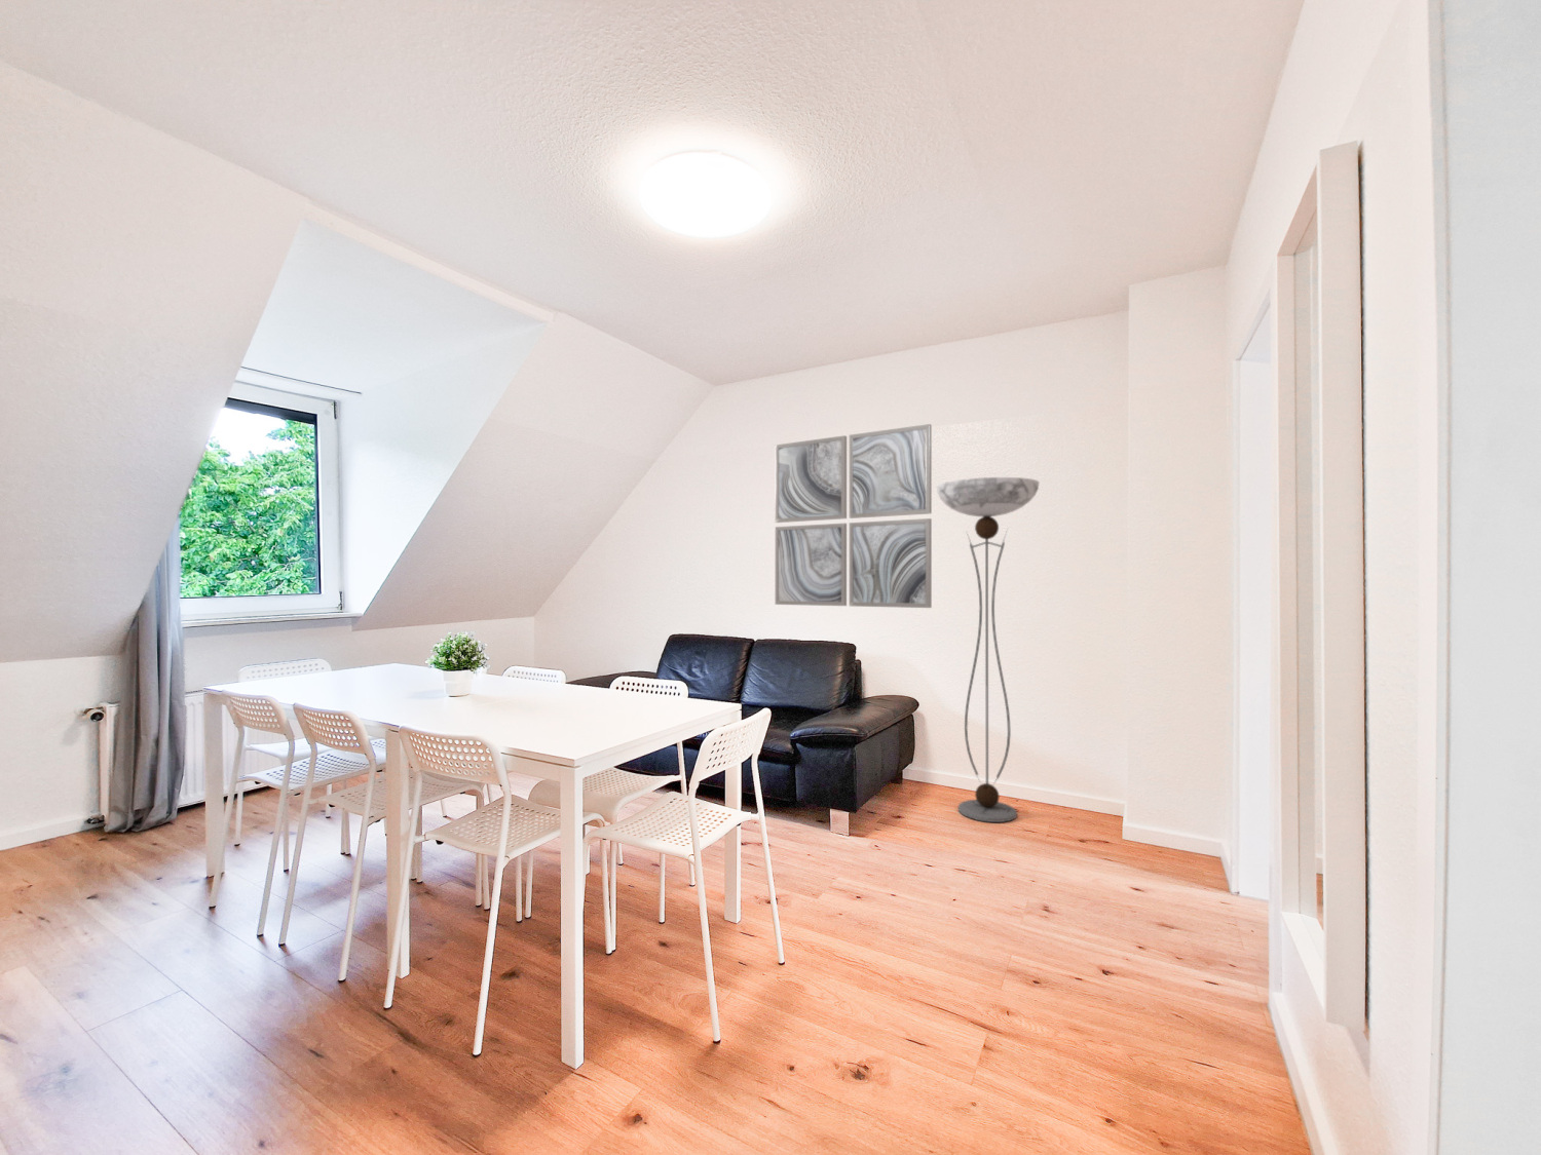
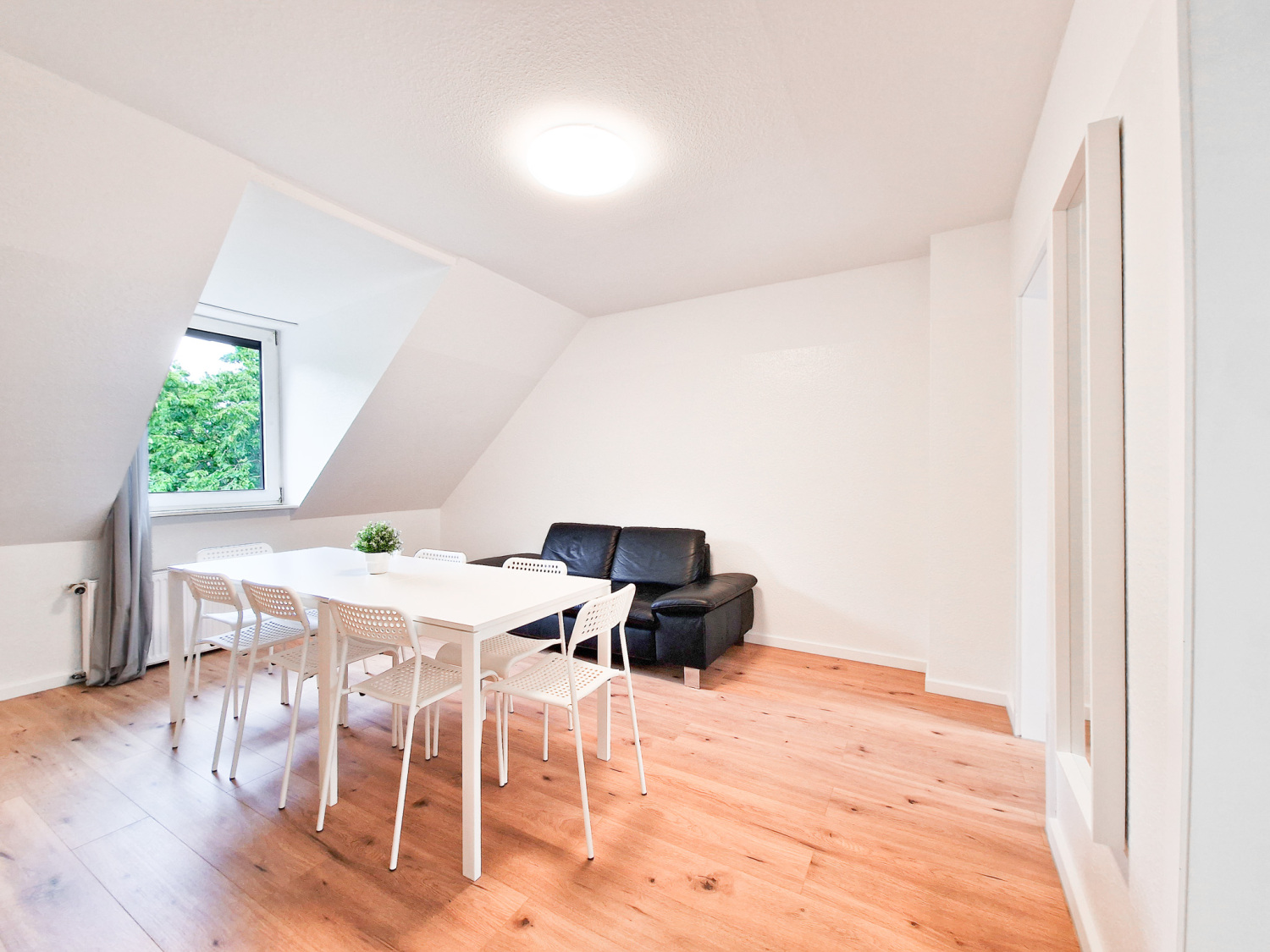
- floor lamp [936,477,1041,824]
- wall art [774,423,933,609]
